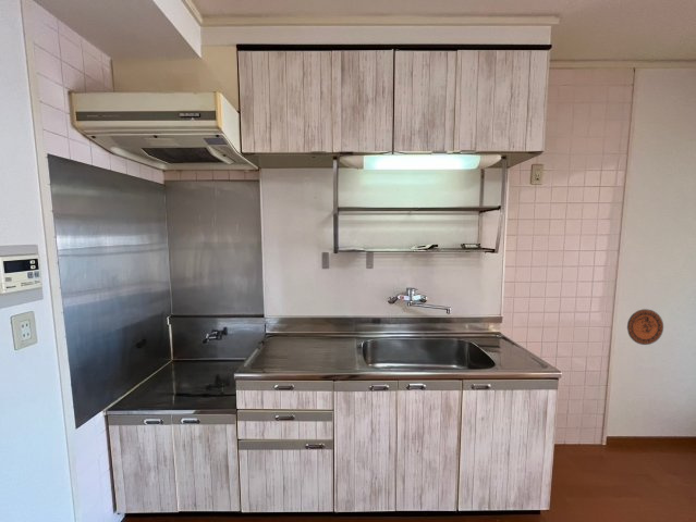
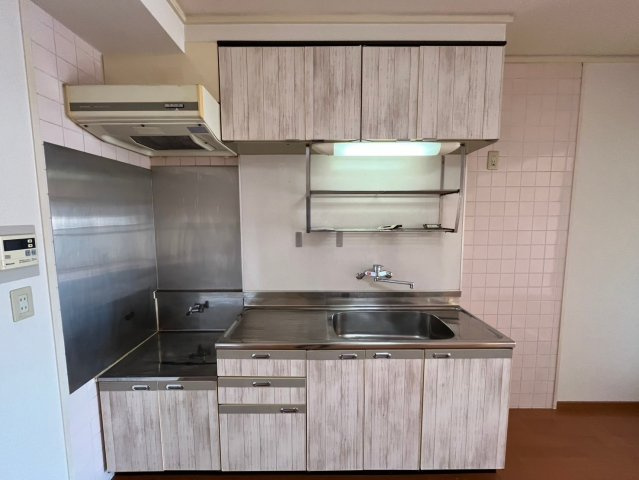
- decorative plate [626,308,664,346]
